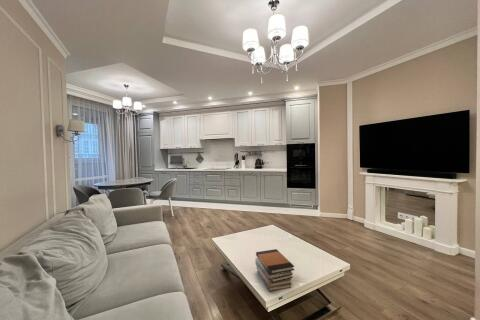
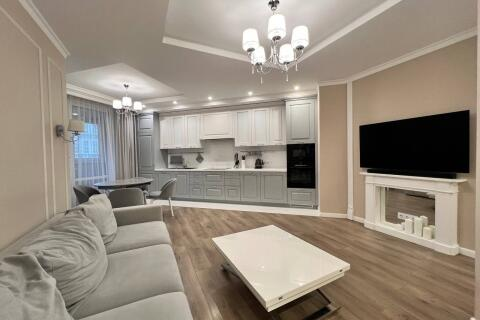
- book stack [254,248,295,292]
